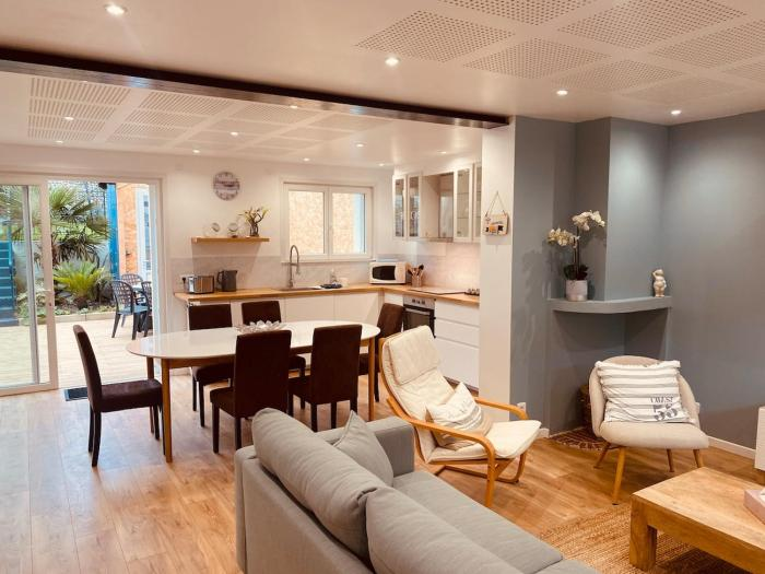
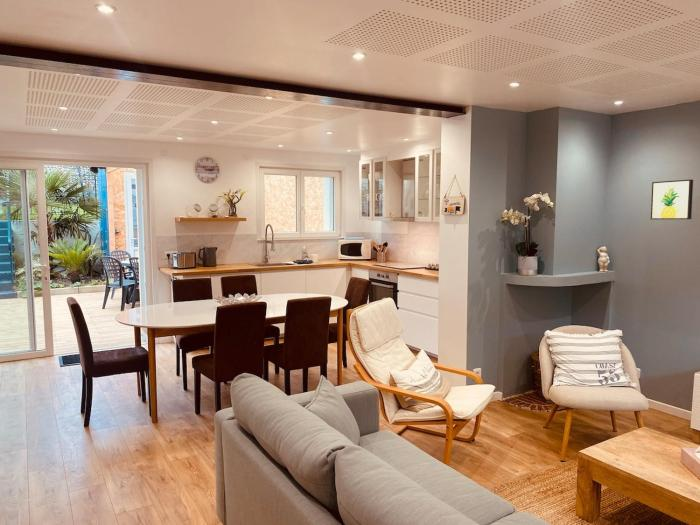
+ wall art [650,178,694,220]
